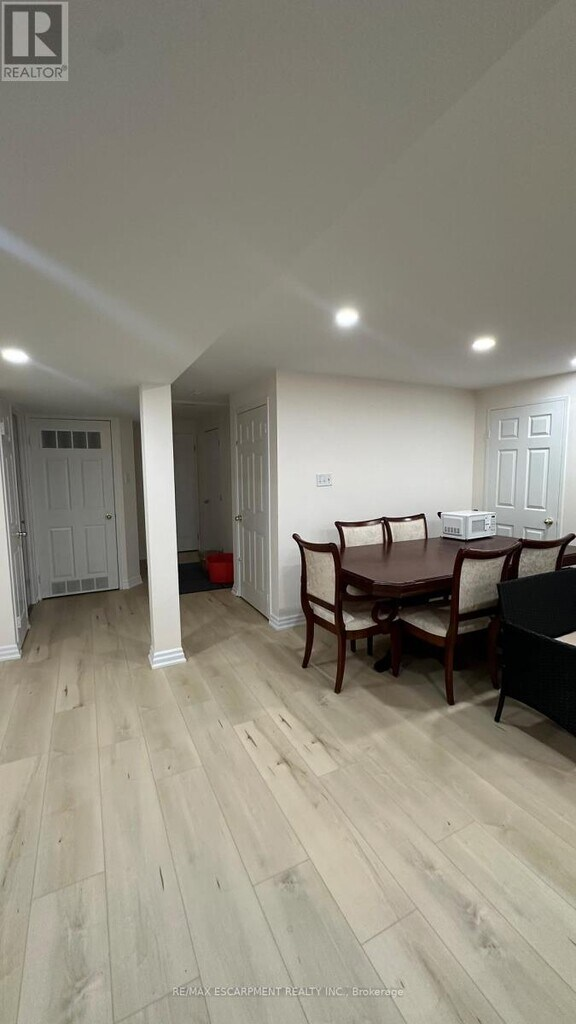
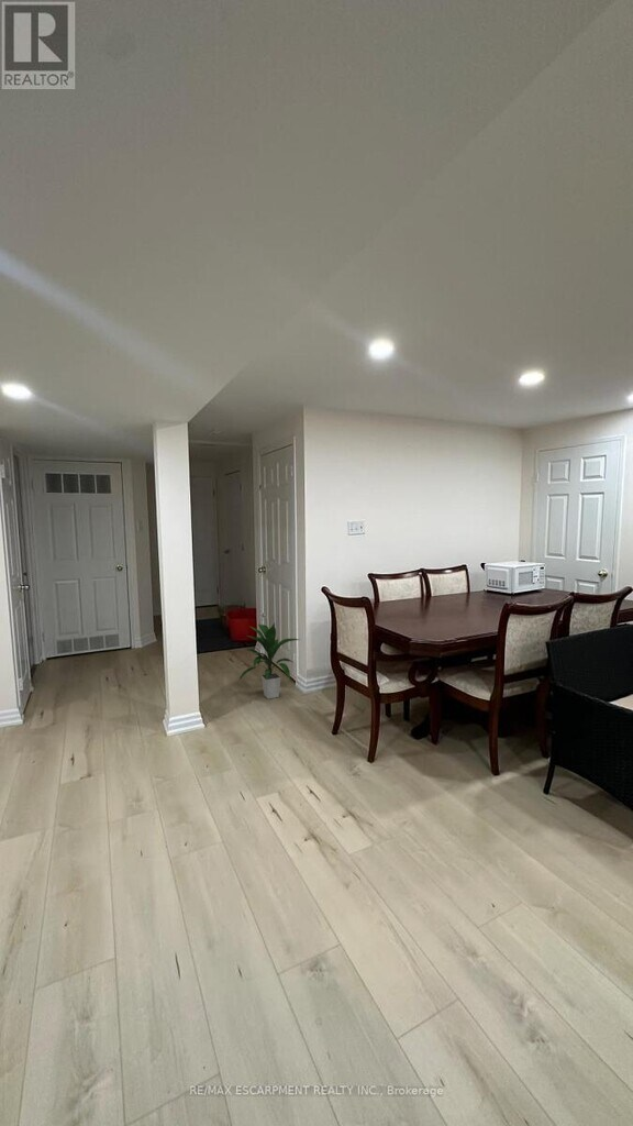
+ indoor plant [237,622,300,700]
